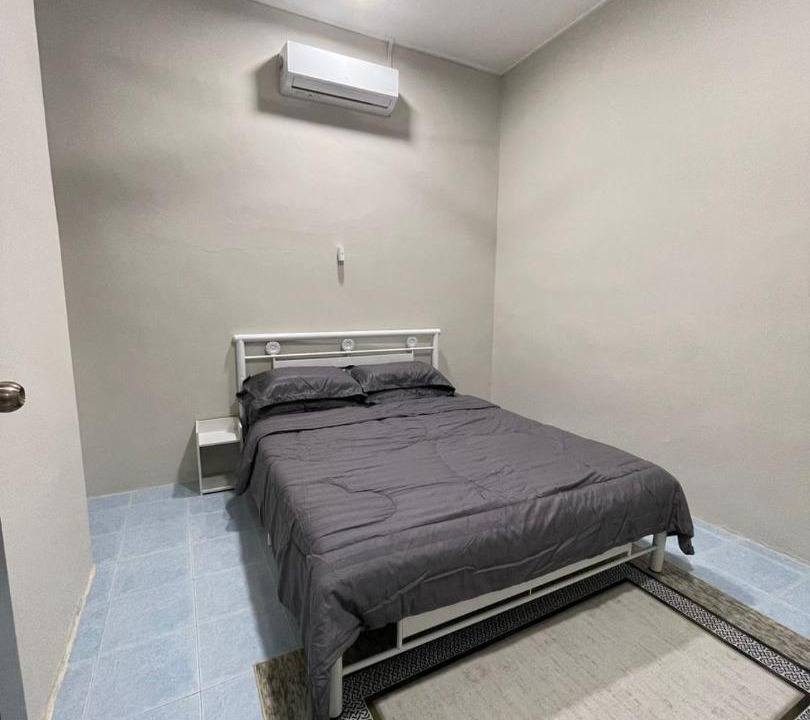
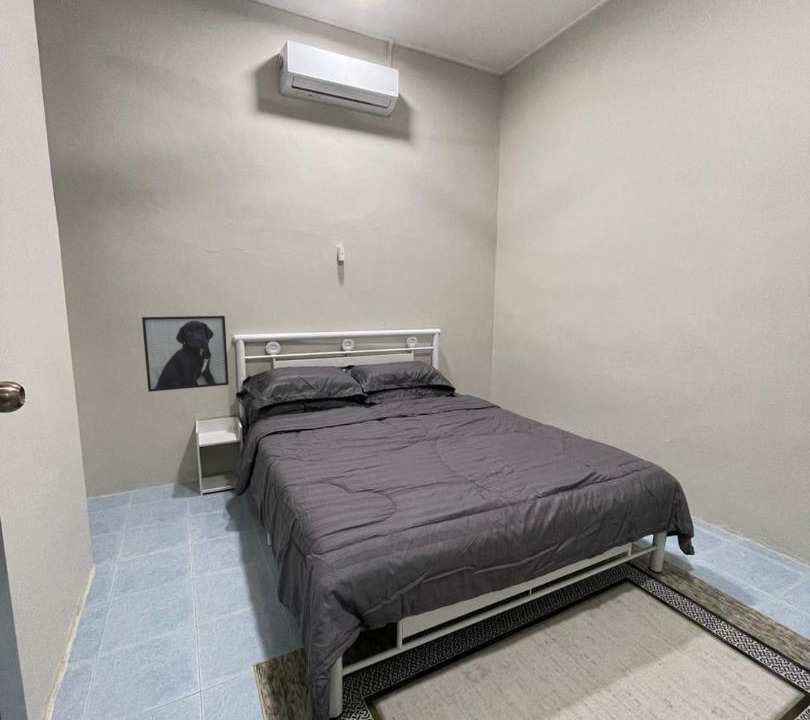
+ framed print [141,315,230,393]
